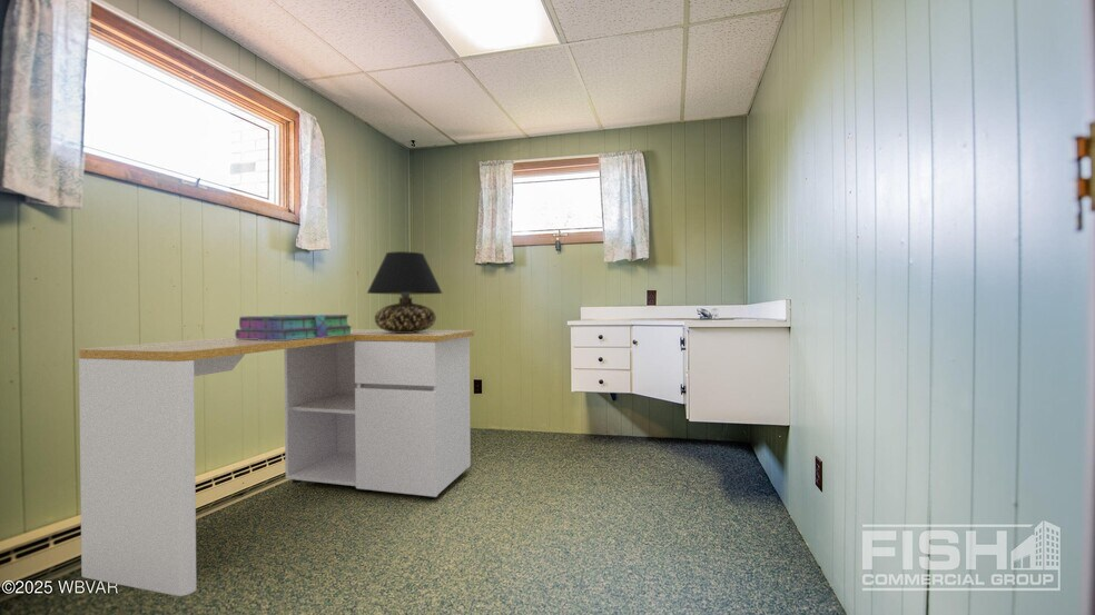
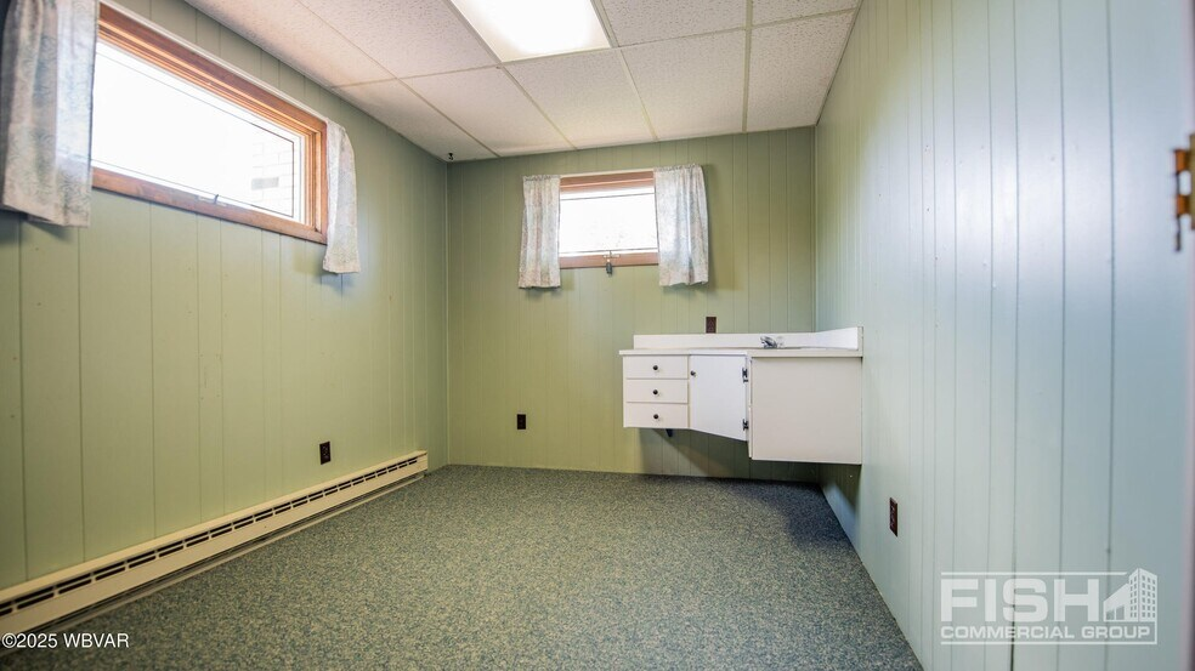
- desk [78,328,475,597]
- stack of books [234,314,354,340]
- table lamp [366,250,444,333]
